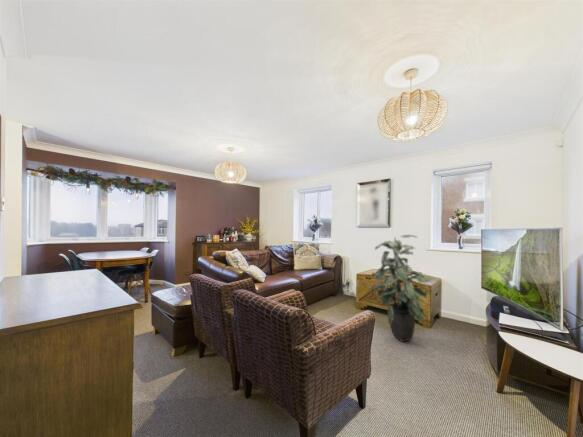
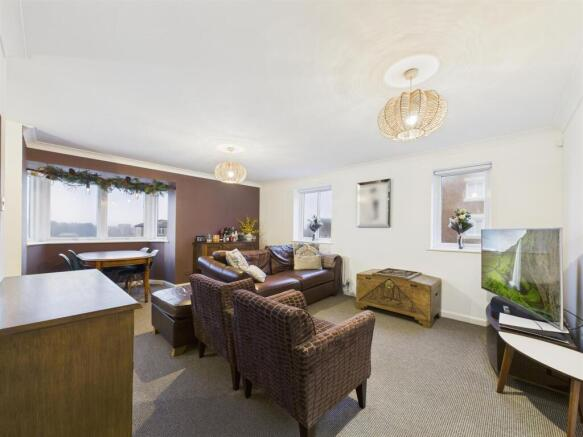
- indoor plant [368,234,434,343]
